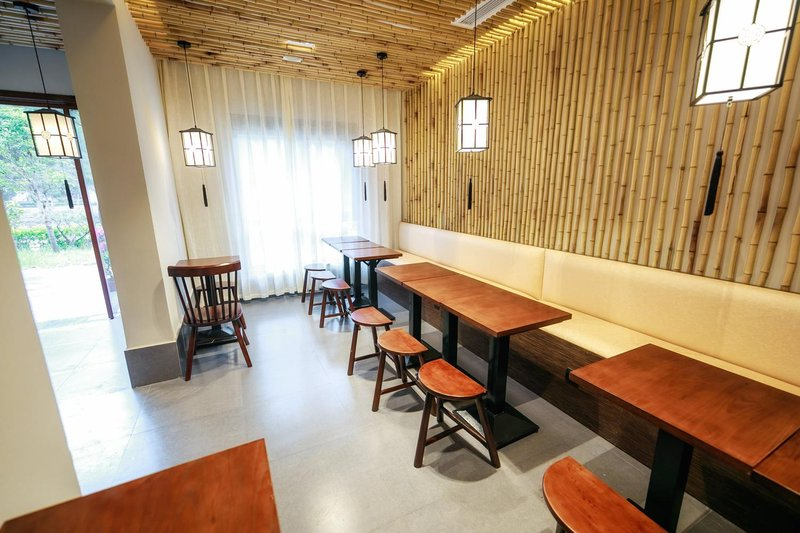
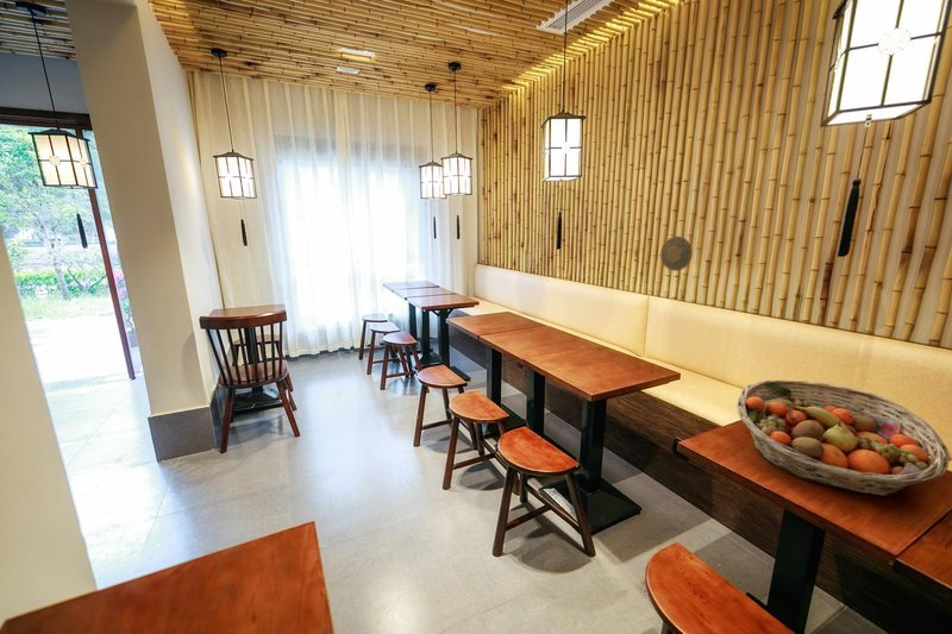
+ fruit basket [737,379,952,497]
+ decorative plate [659,236,694,272]
